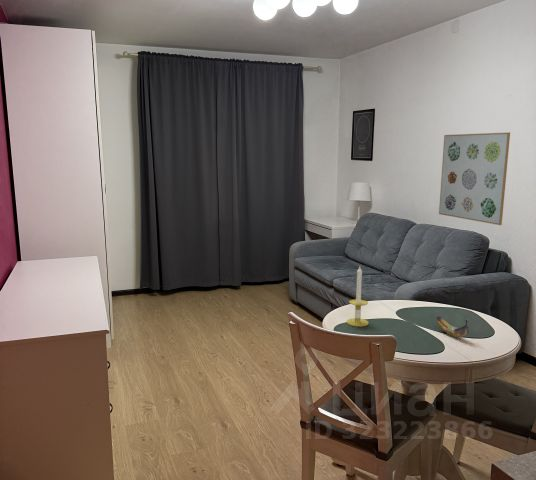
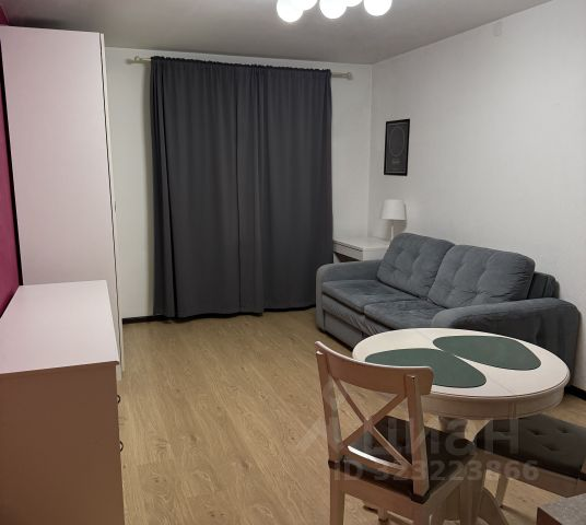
- candle [346,266,370,327]
- banana [436,315,470,338]
- wall art [438,131,511,226]
